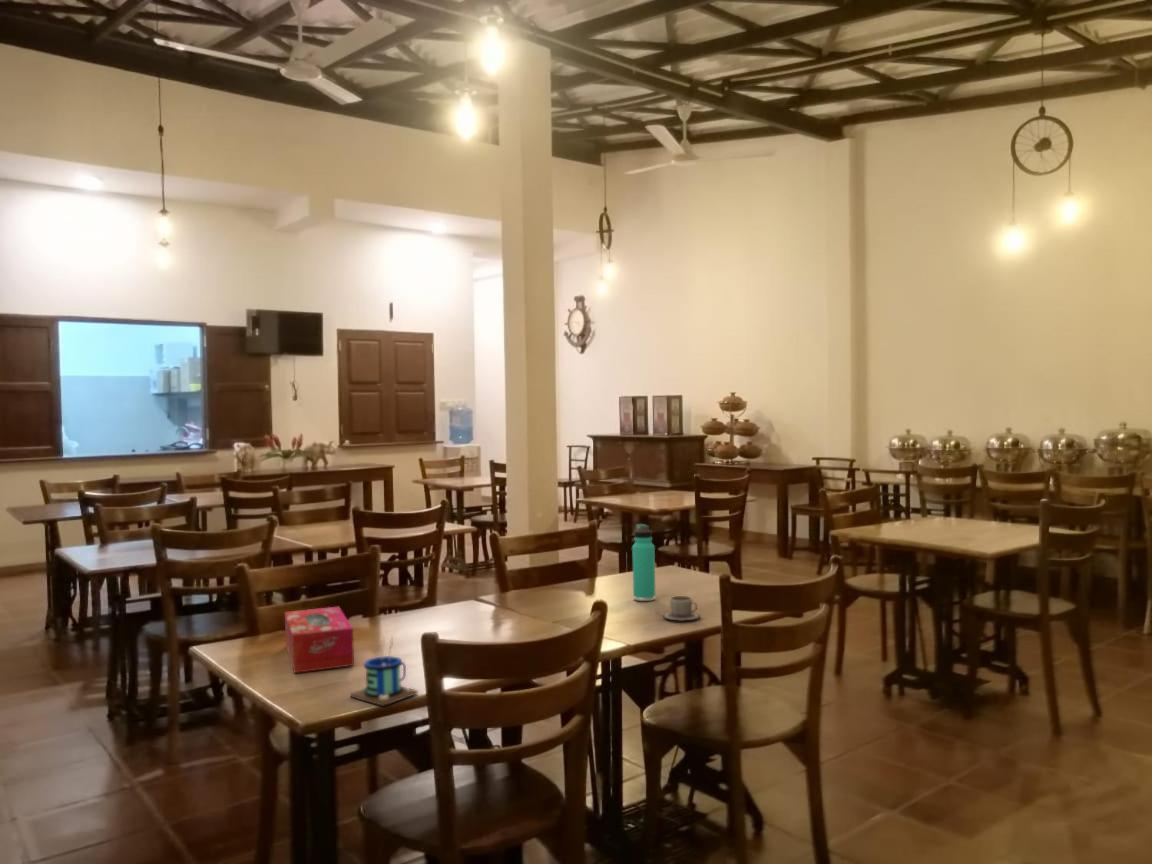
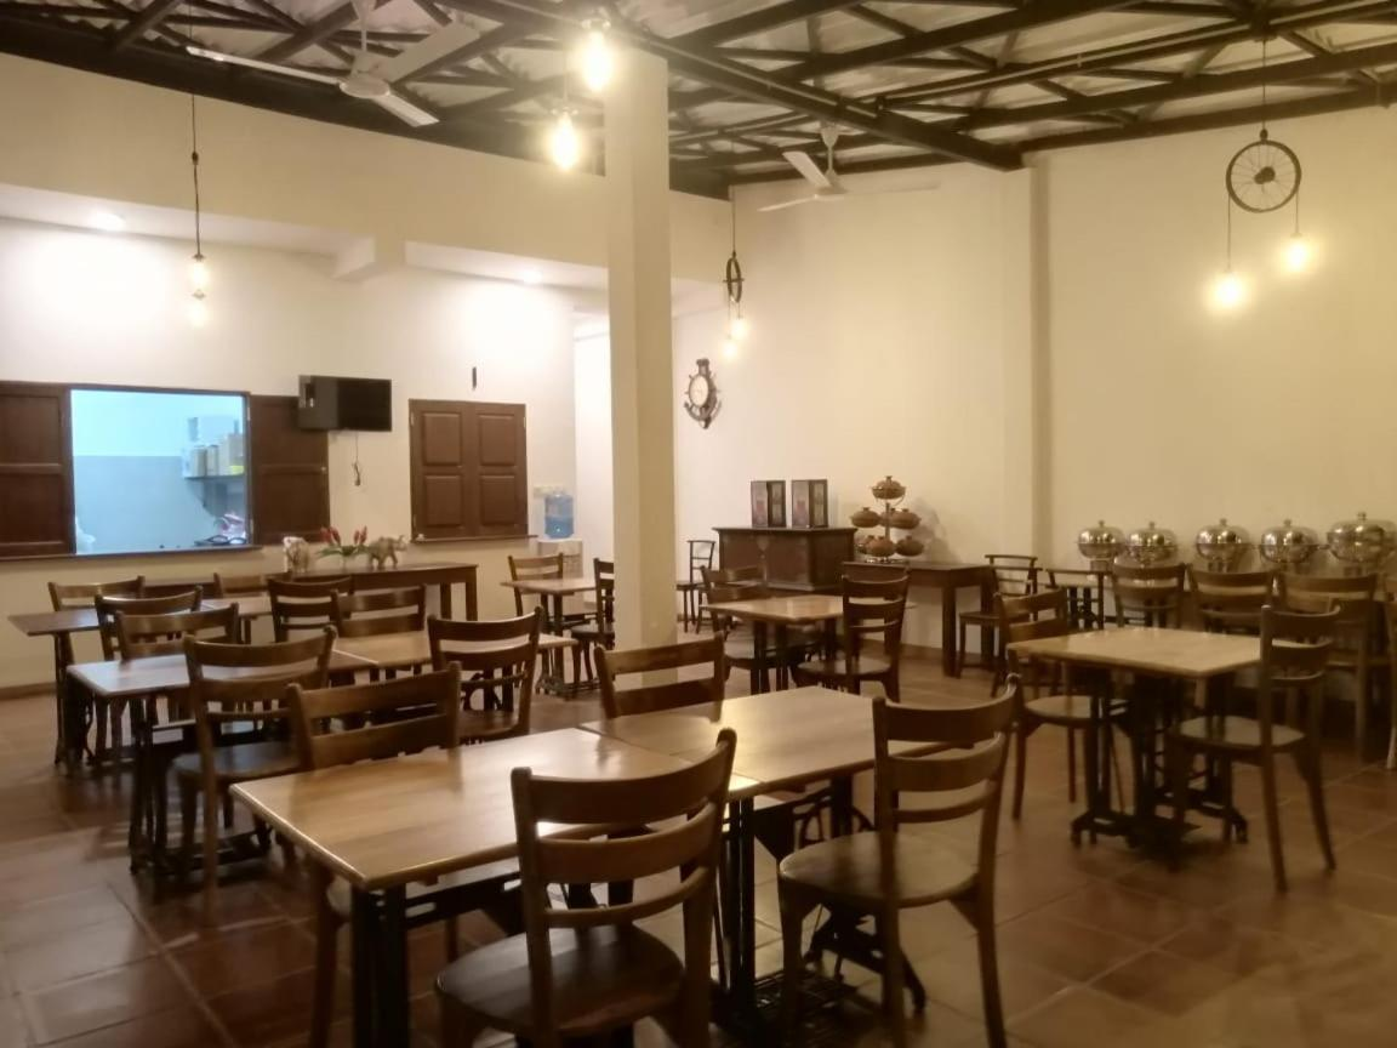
- tissue box [284,606,355,674]
- thermos bottle [631,523,657,602]
- cup [661,595,702,622]
- mug [349,630,419,707]
